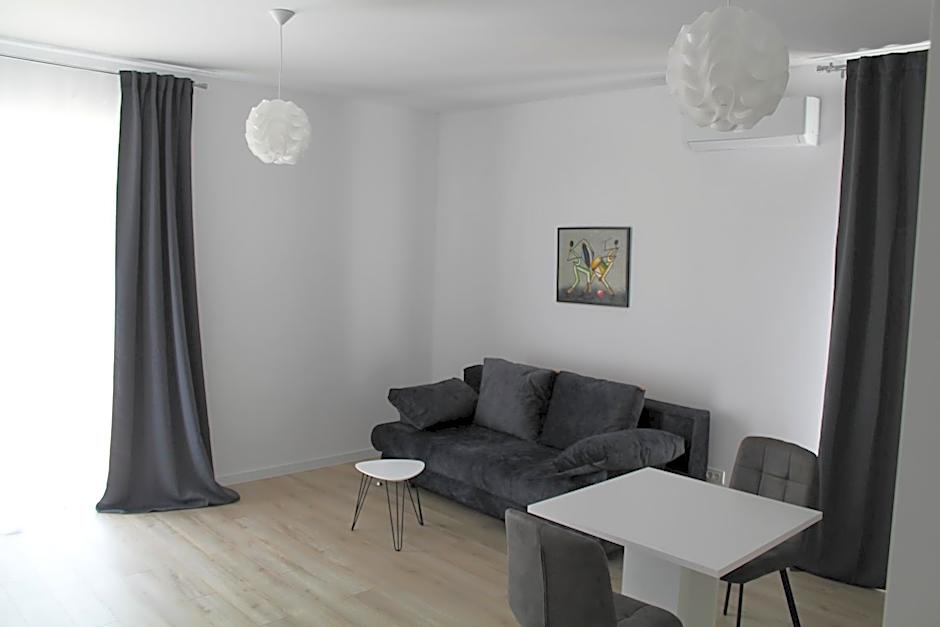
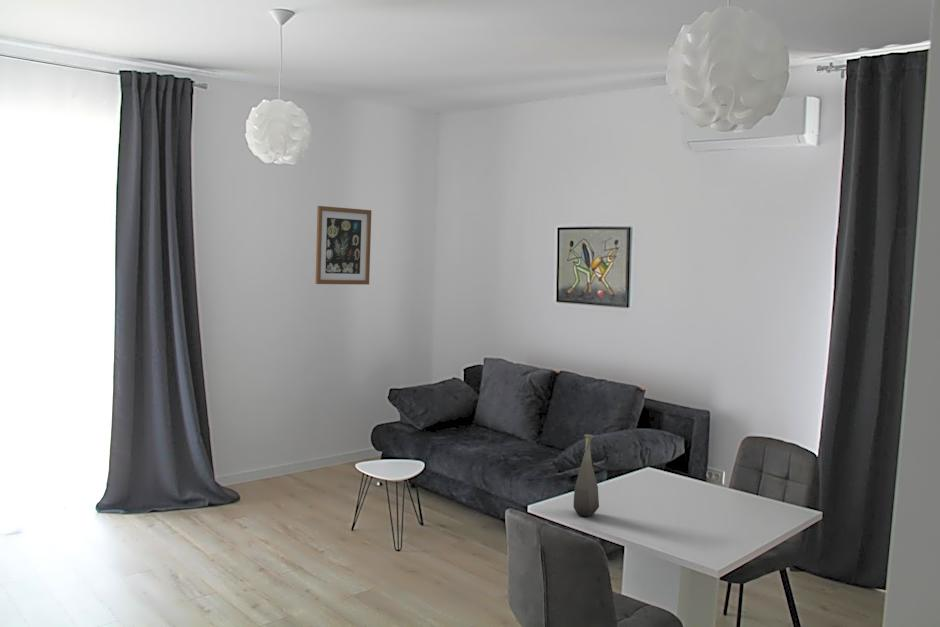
+ bottle [572,433,600,517]
+ wall art [314,205,372,286]
